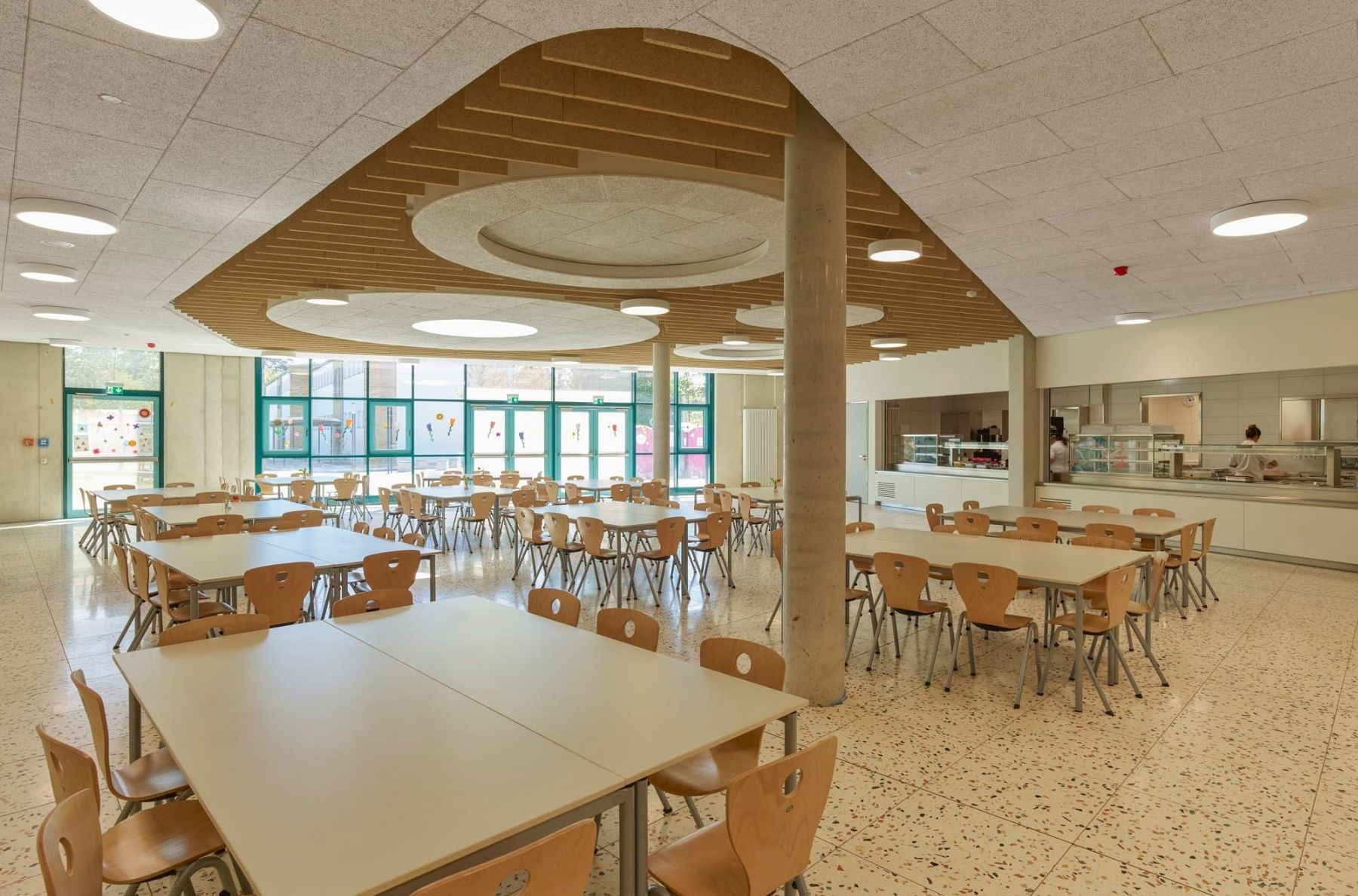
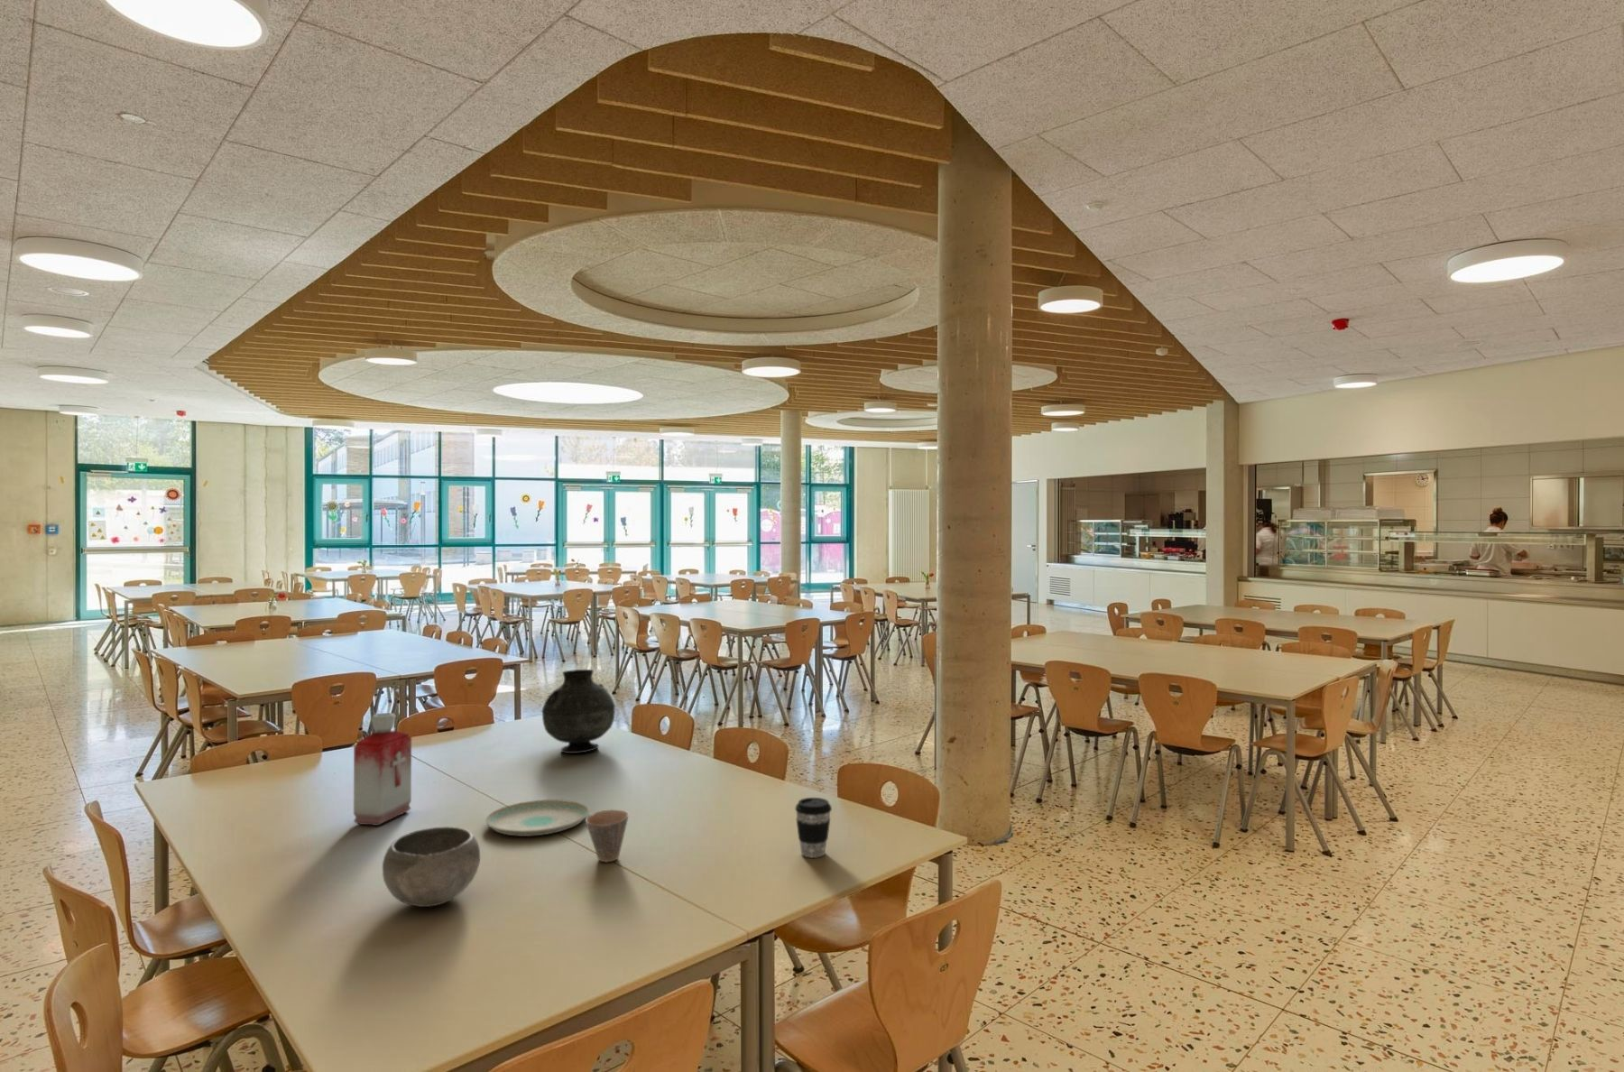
+ bottle [353,712,413,827]
+ plate [484,798,590,838]
+ vase [541,669,616,755]
+ bowl [381,826,481,908]
+ coffee cup [794,797,832,859]
+ cup [585,810,629,863]
